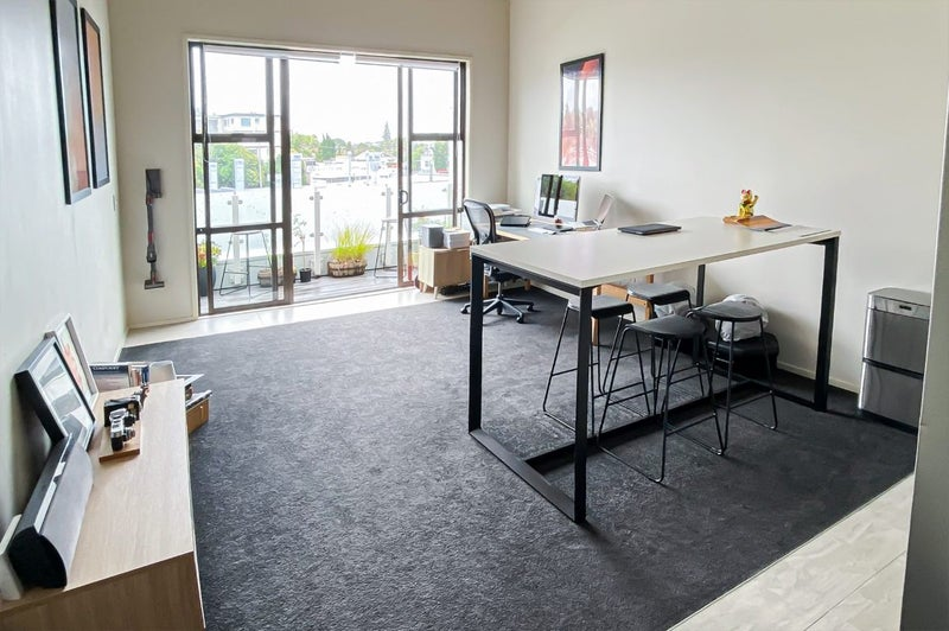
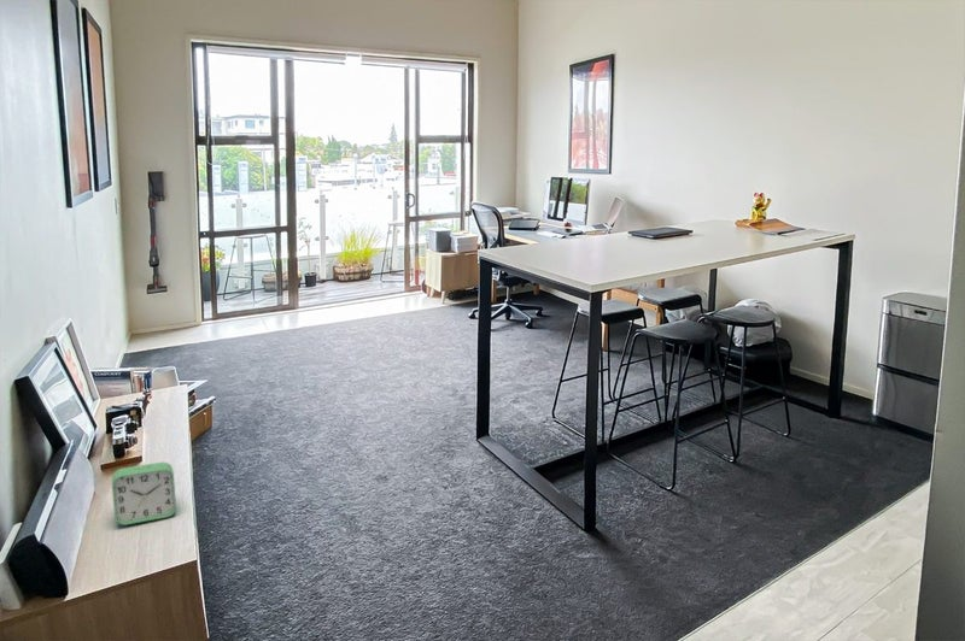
+ alarm clock [111,461,177,527]
